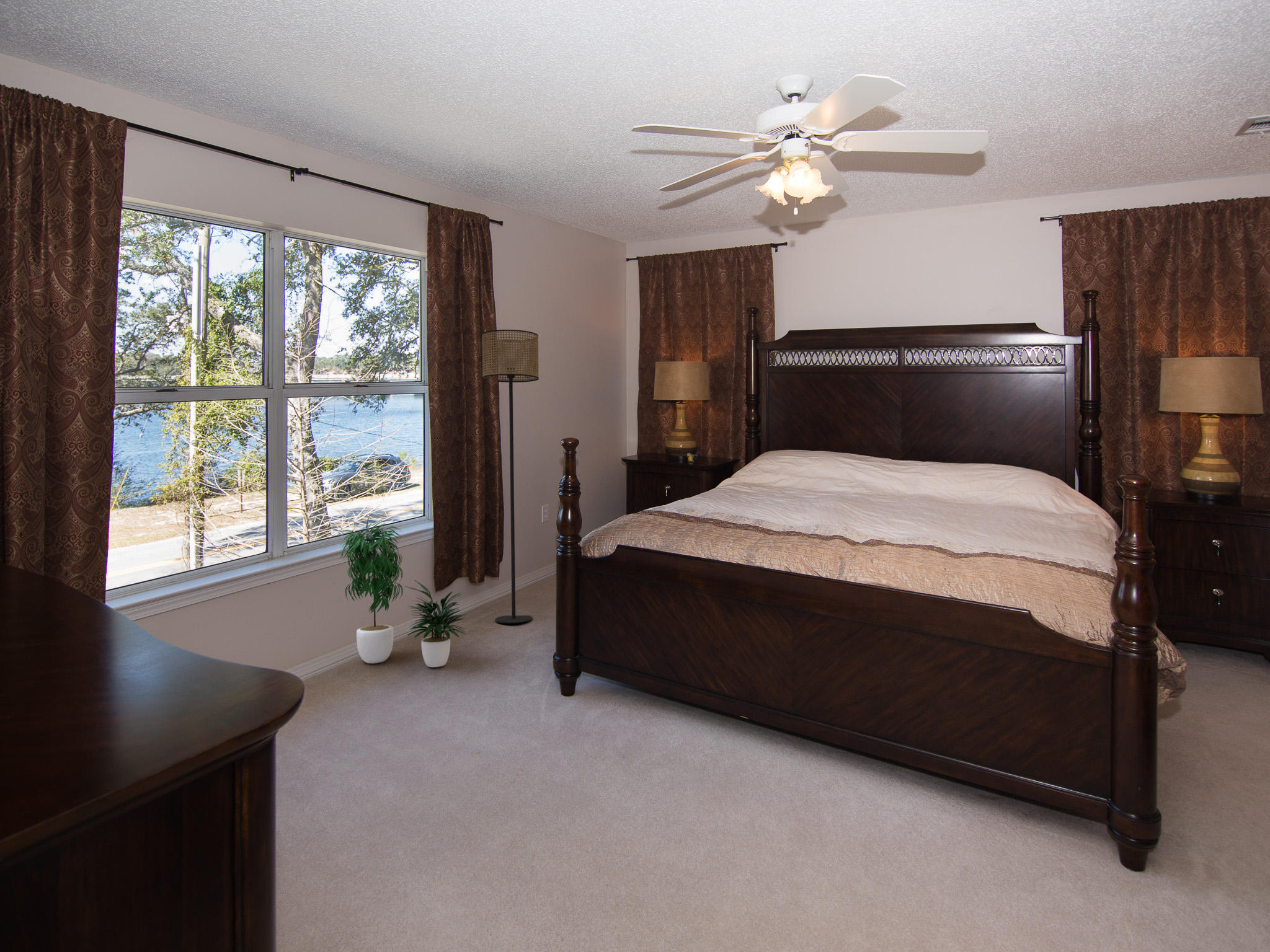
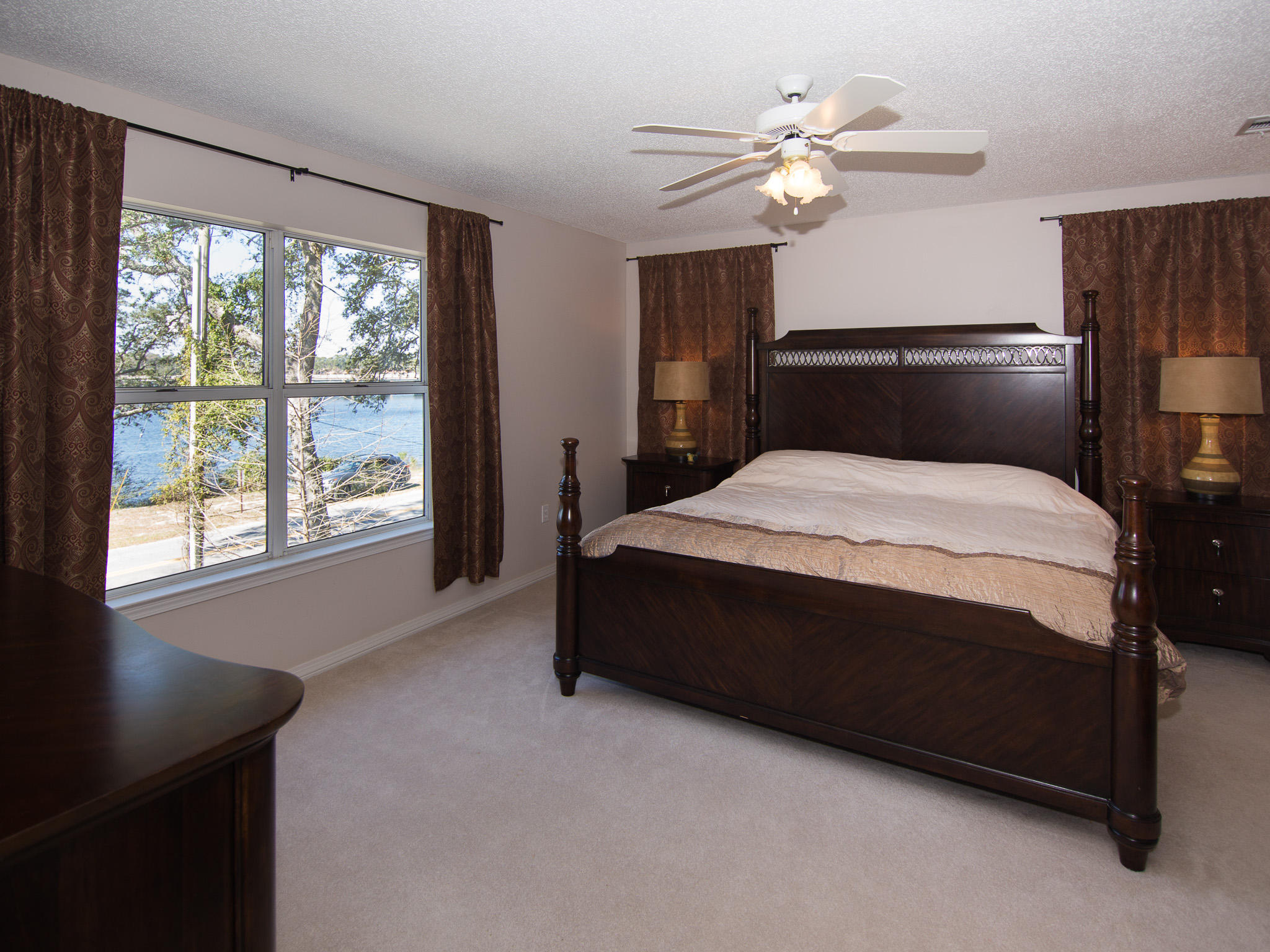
- floor lamp [481,329,540,624]
- potted plant [338,516,469,668]
